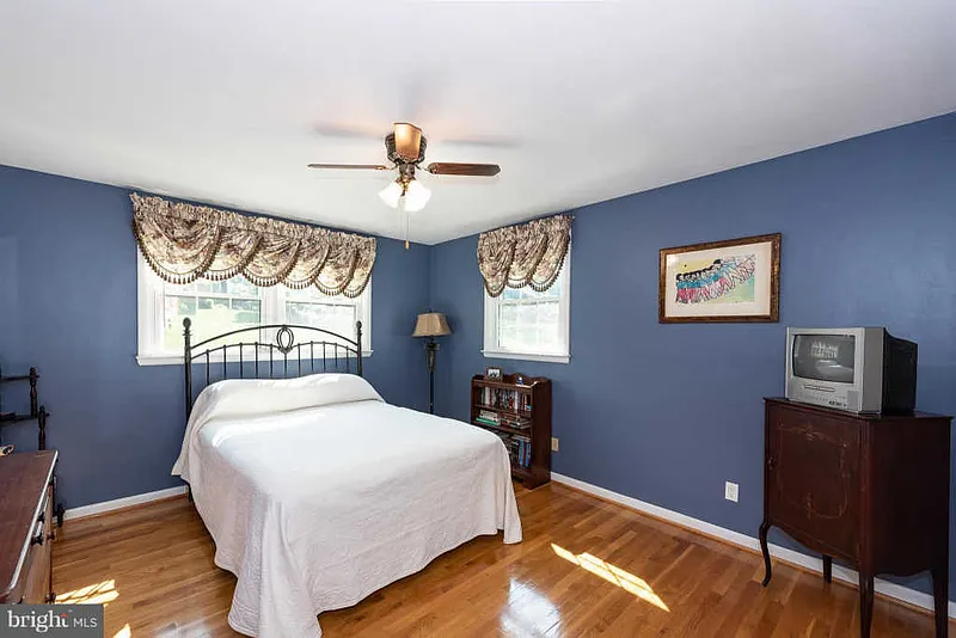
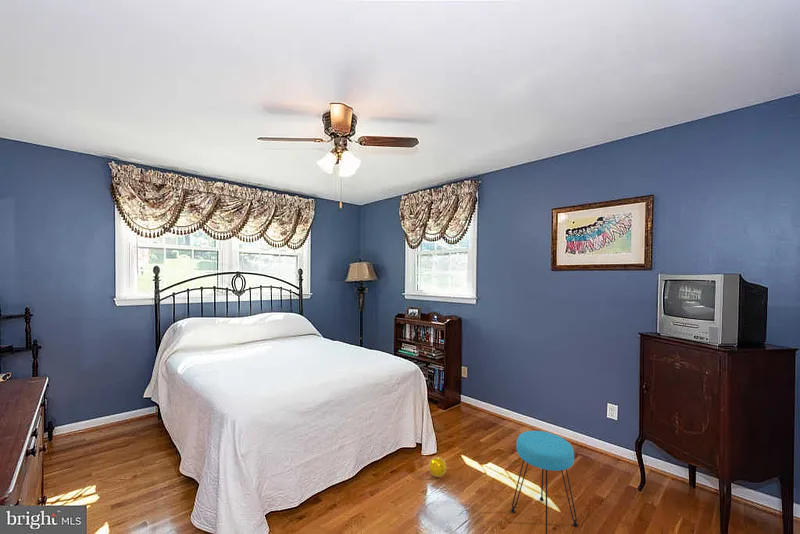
+ ball [428,456,447,478]
+ stool [510,430,579,534]
